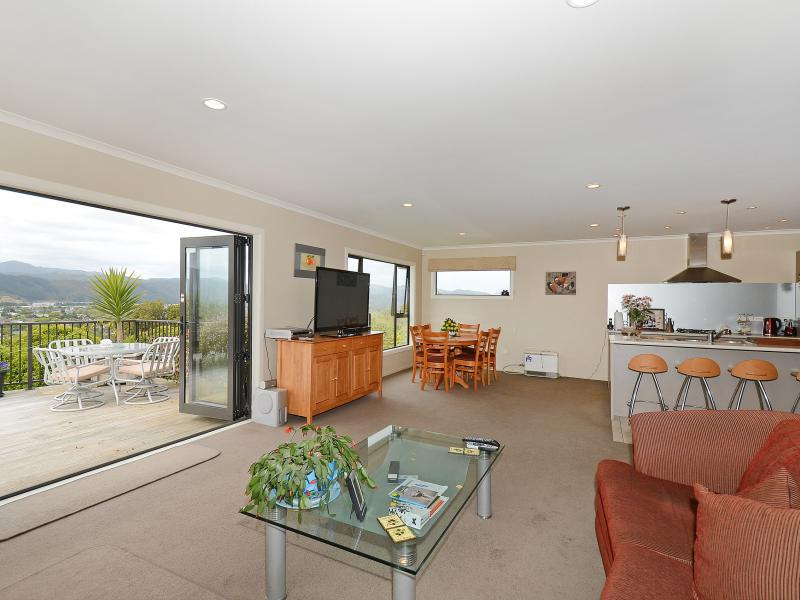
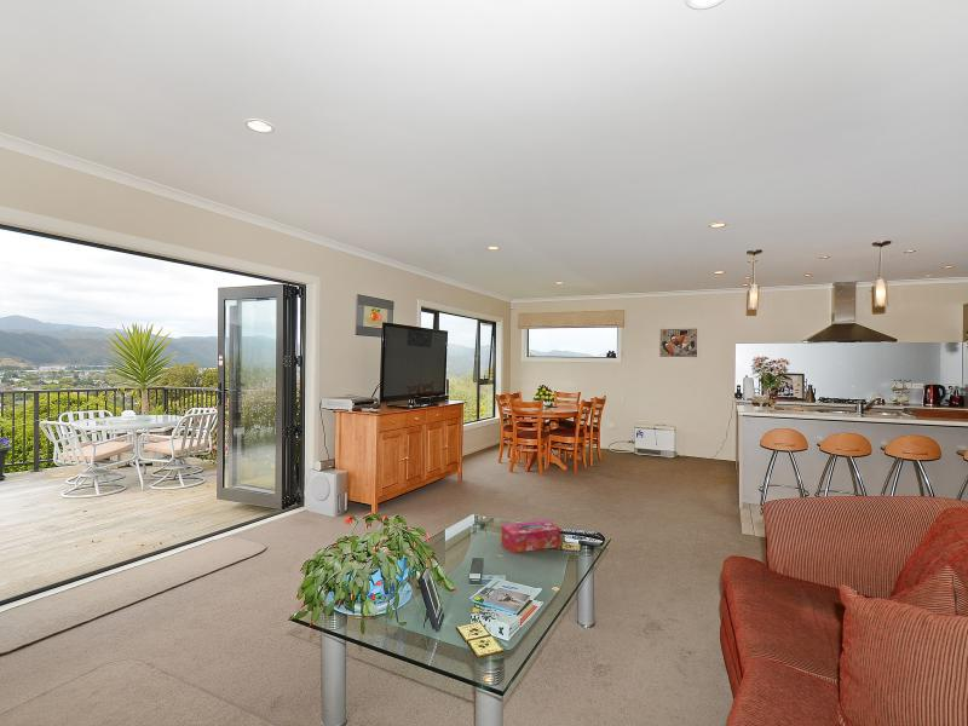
+ tissue box [500,519,561,554]
